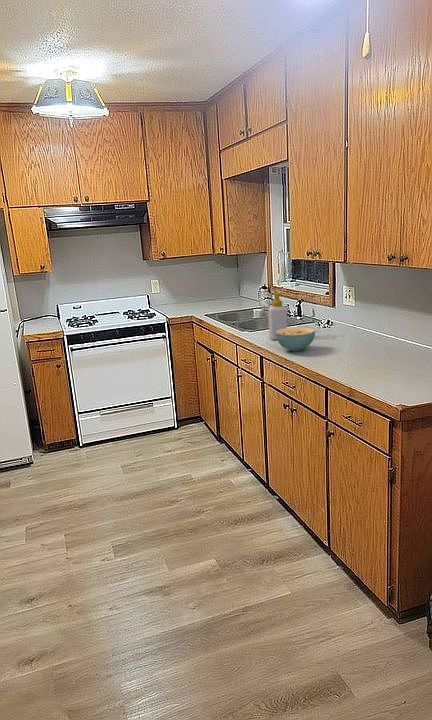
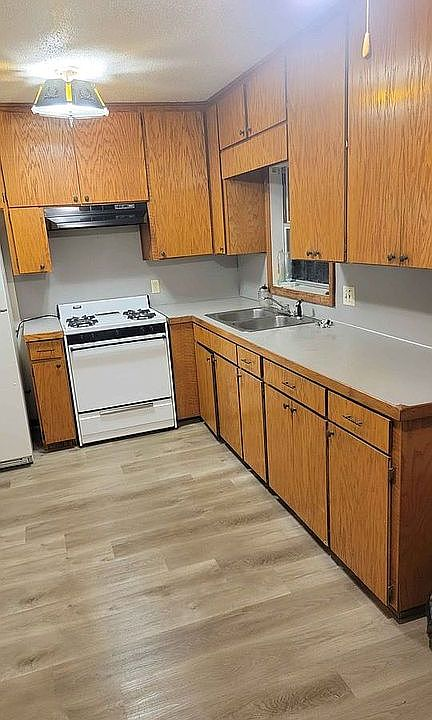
- soap bottle [267,292,288,341]
- cereal bowl [275,326,316,352]
